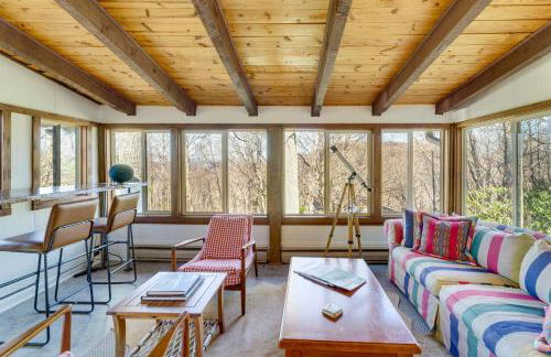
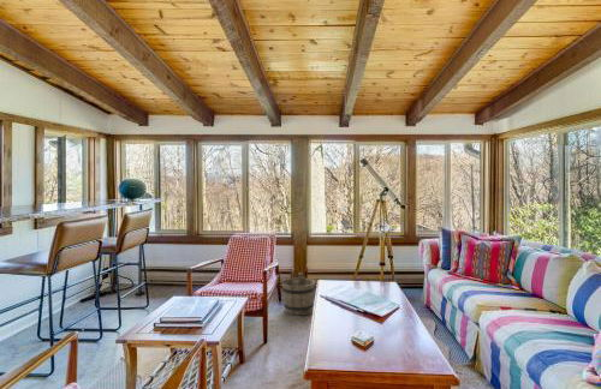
+ bucket [280,271,316,316]
